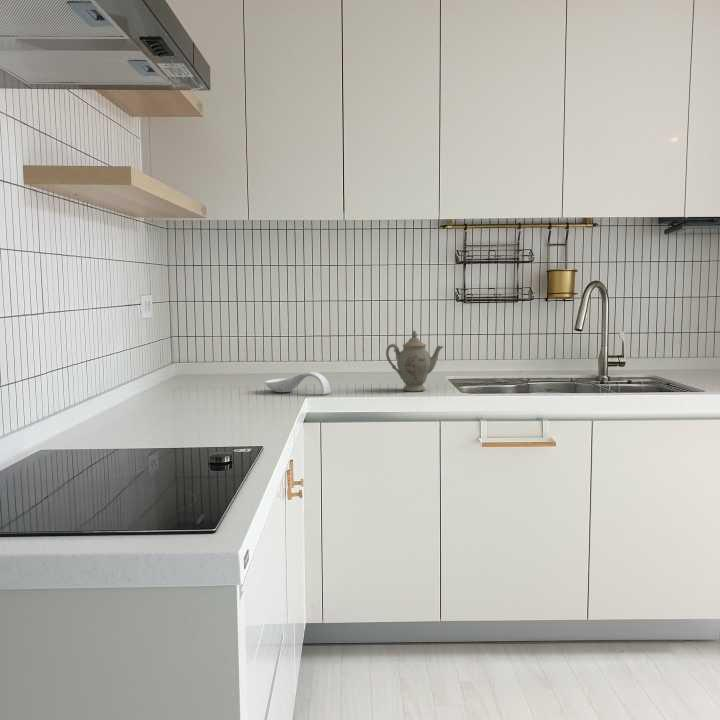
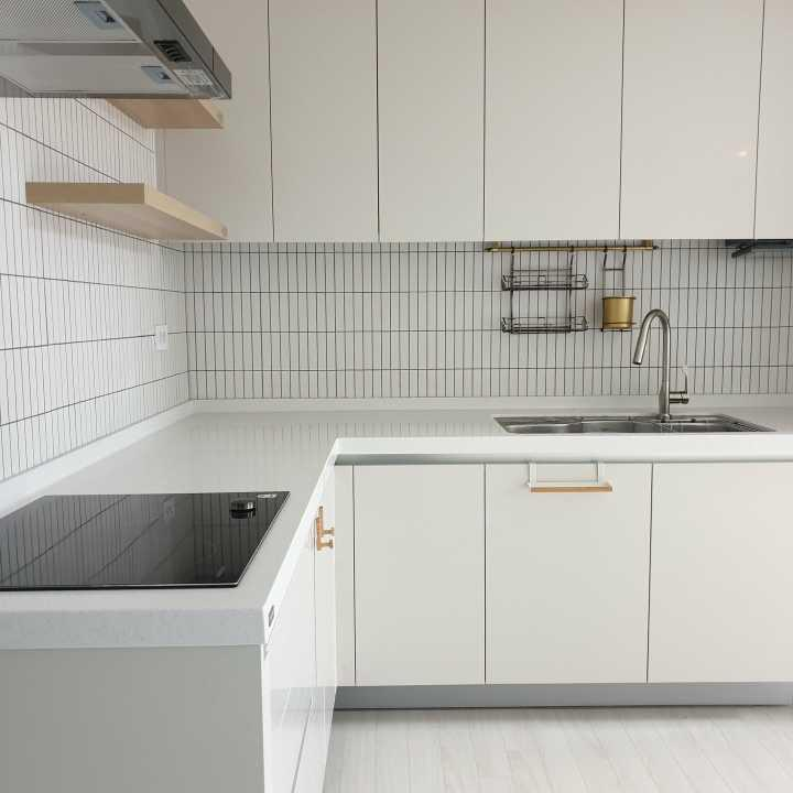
- spoon rest [264,370,332,396]
- chinaware [385,329,444,392]
